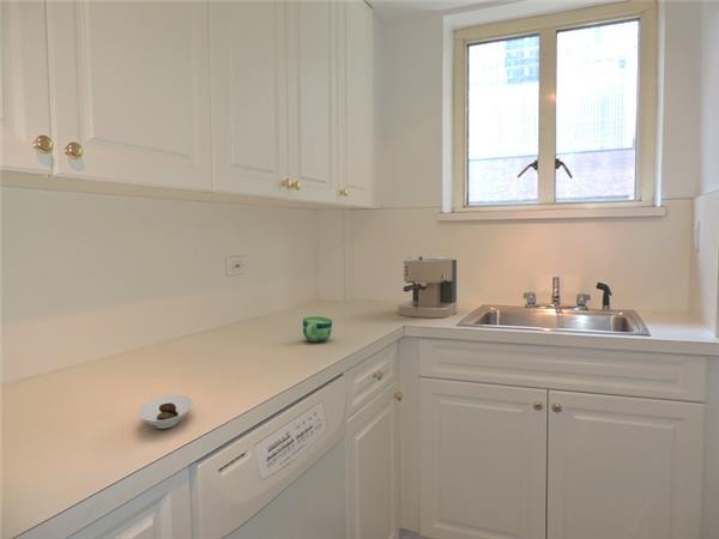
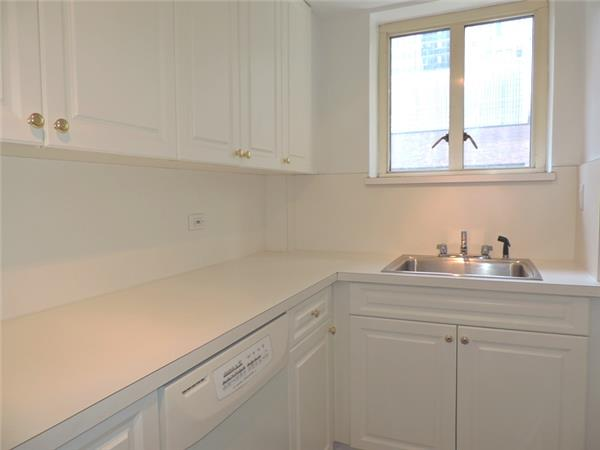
- cup [302,315,333,343]
- saucer [138,394,194,430]
- coffee maker [397,255,459,319]
